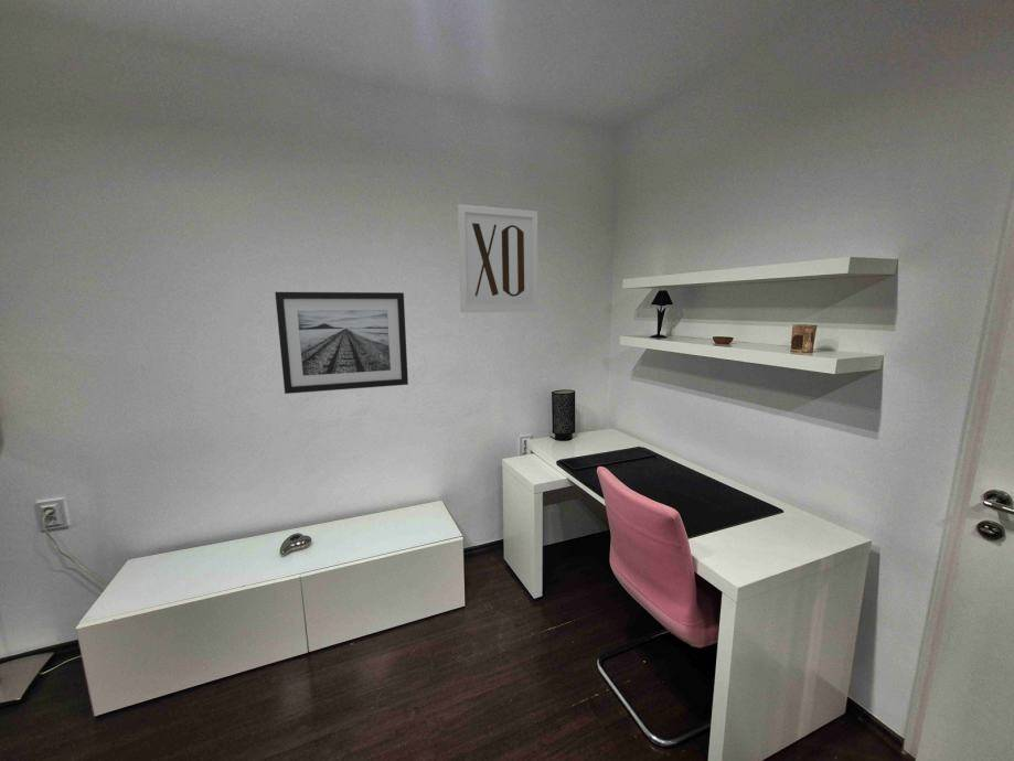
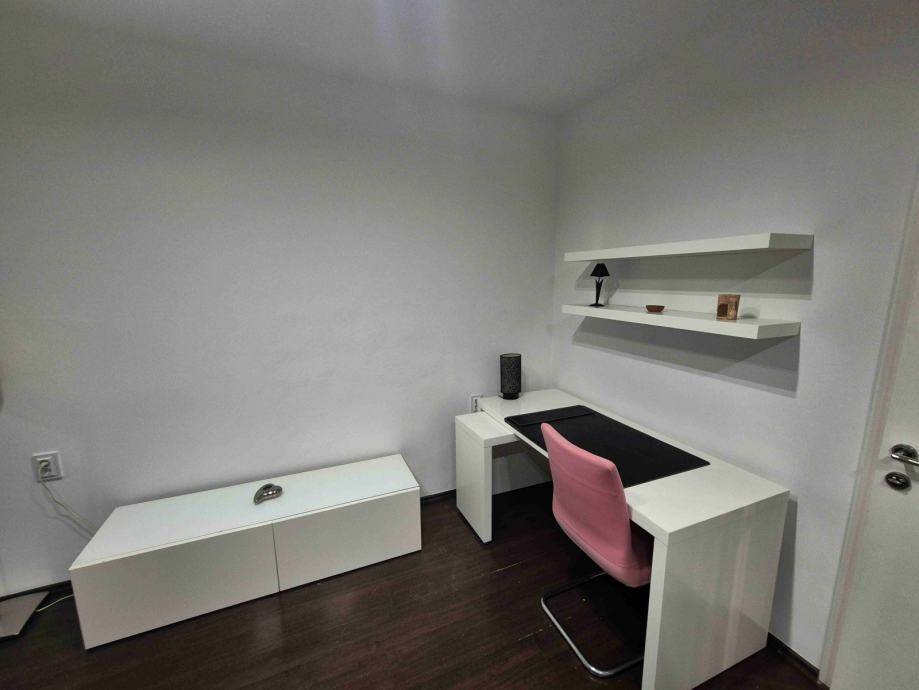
- wall art [274,291,409,395]
- wall art [457,204,538,313]
